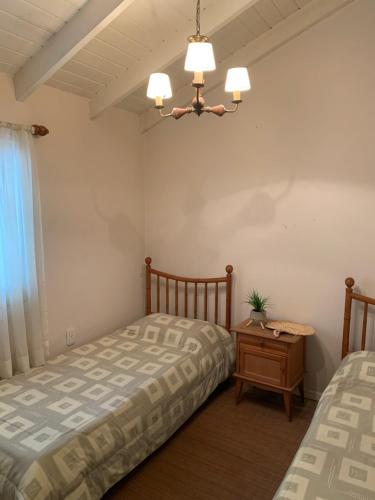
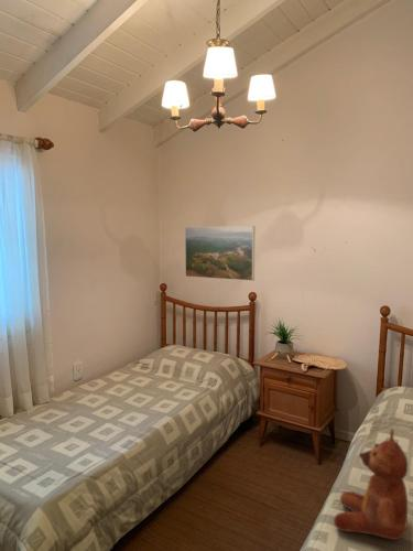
+ teddy bear [333,428,409,541]
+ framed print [184,225,256,282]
